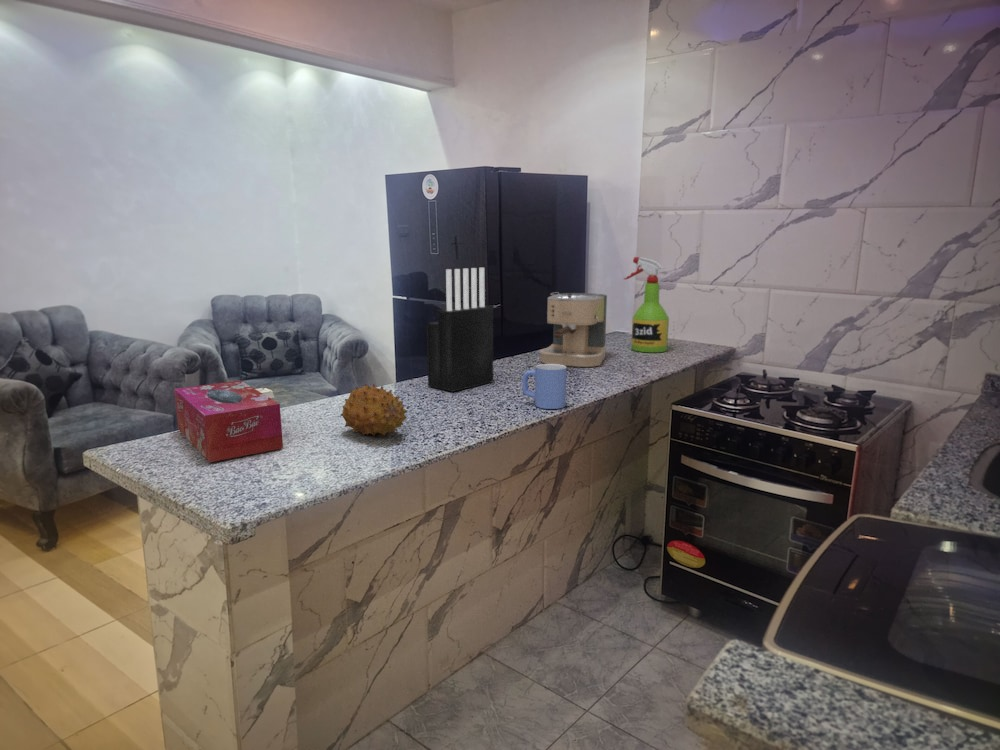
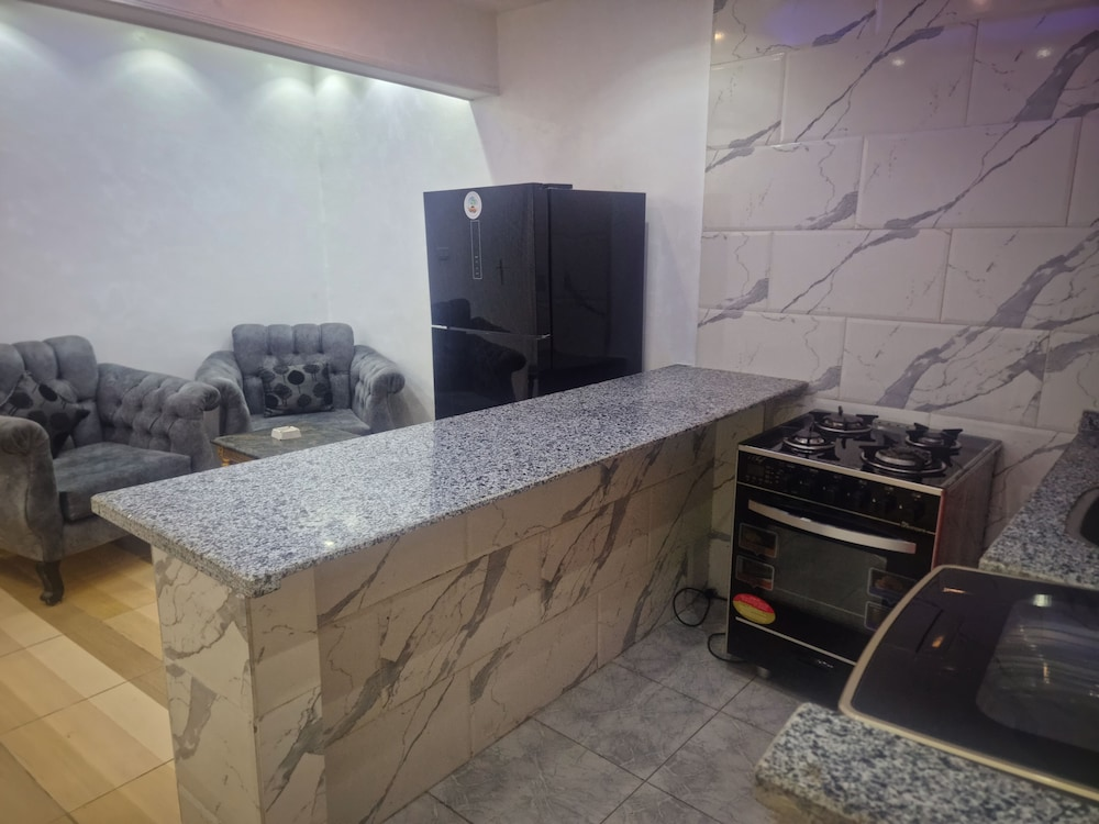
- tissue box [173,380,284,463]
- coffee maker [538,291,608,368]
- knife block [426,267,494,393]
- mug [521,363,567,410]
- spray bottle [623,256,670,353]
- fruit [340,383,408,437]
